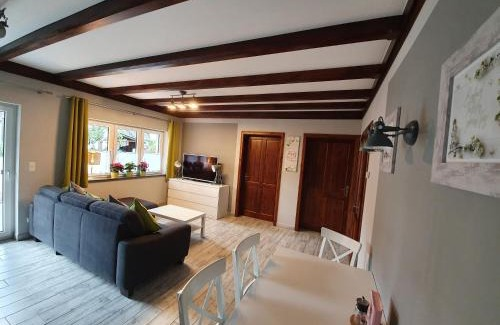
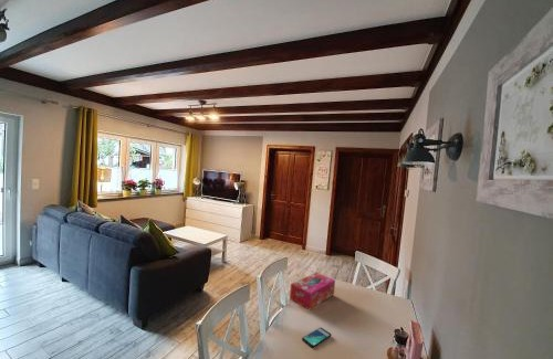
+ tissue box [289,272,336,310]
+ smartphone [301,327,333,349]
